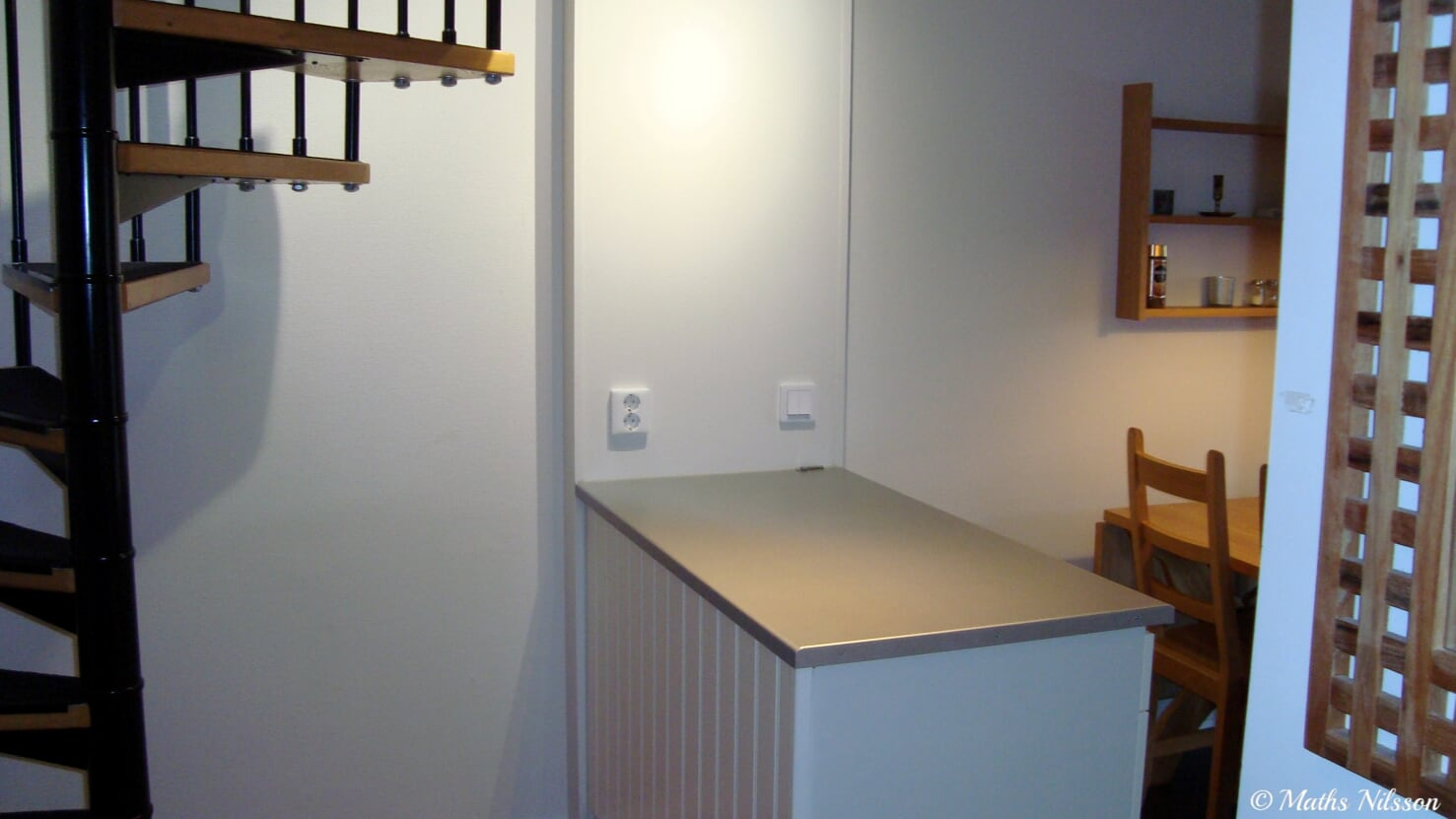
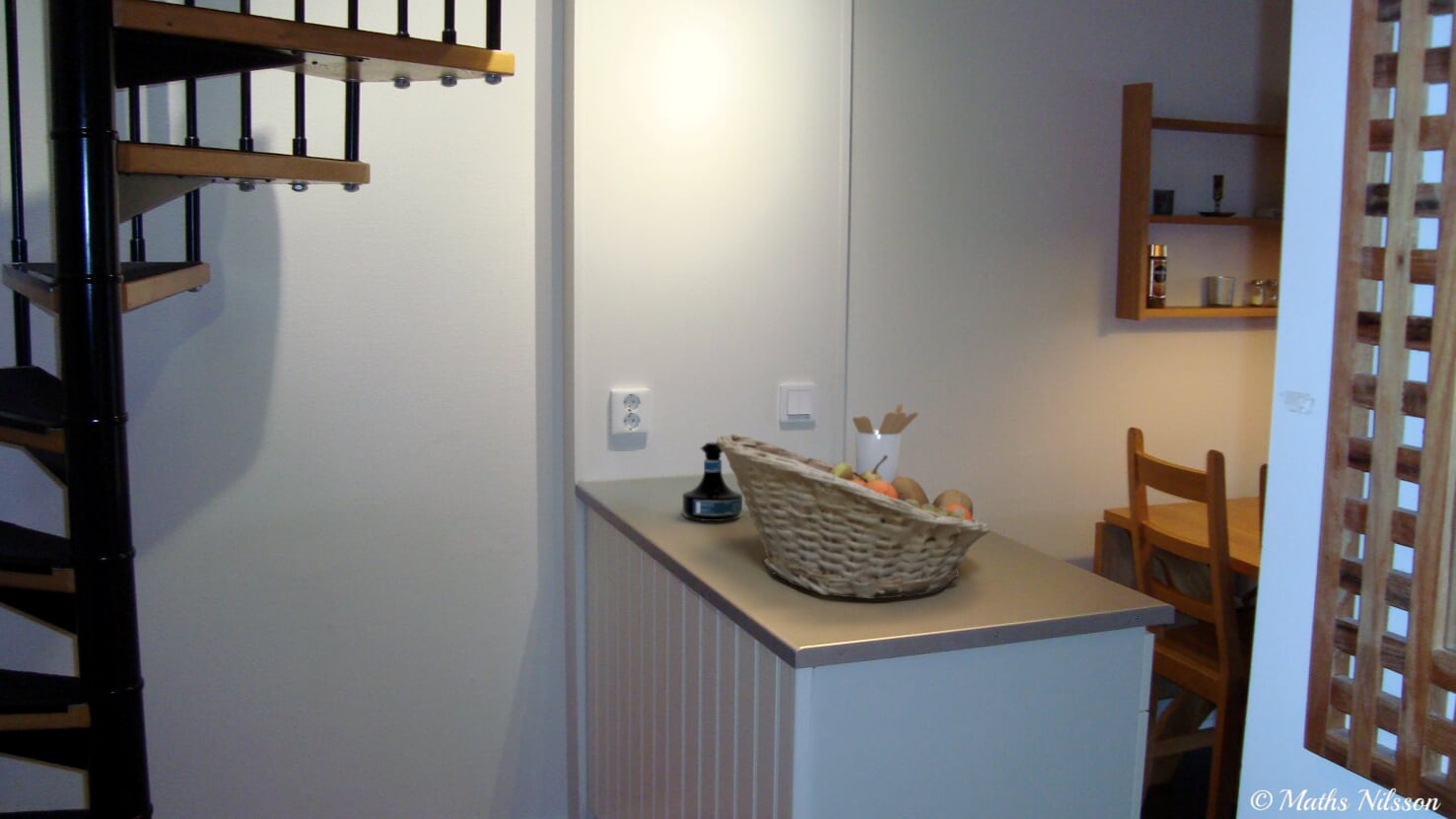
+ utensil holder [852,402,919,483]
+ tequila bottle [681,442,743,522]
+ fruit basket [716,433,991,600]
